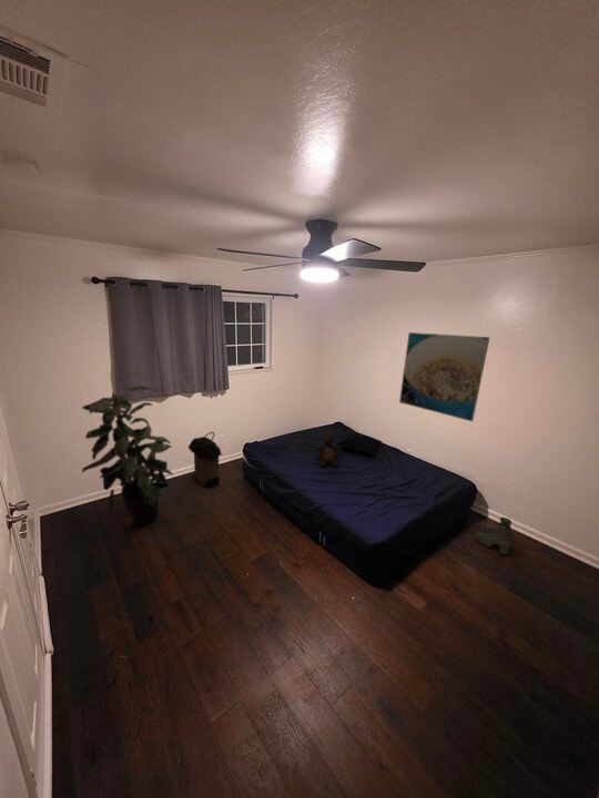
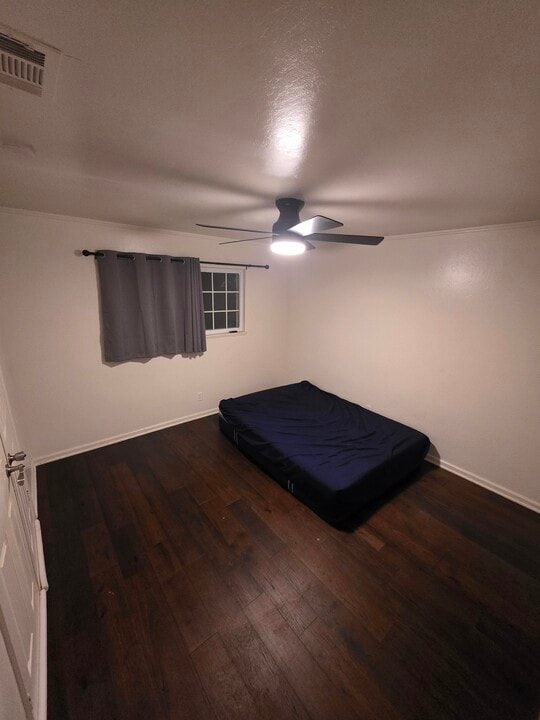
- laundry hamper [187,431,223,489]
- pillow [335,432,383,456]
- indoor plant [81,385,174,529]
- boots [474,516,515,556]
- teddy bear [313,429,343,469]
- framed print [398,331,491,422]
